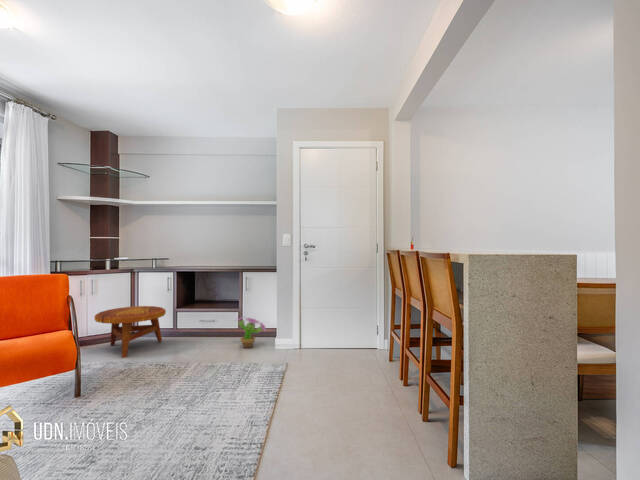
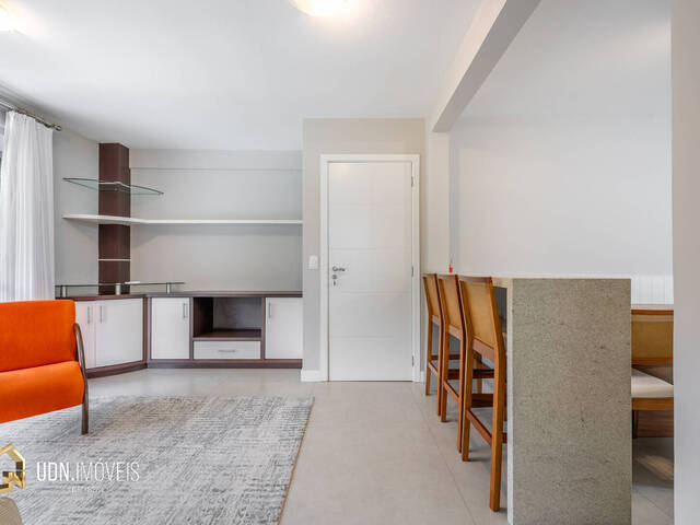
- side table [93,305,167,359]
- decorative plant [234,316,267,349]
